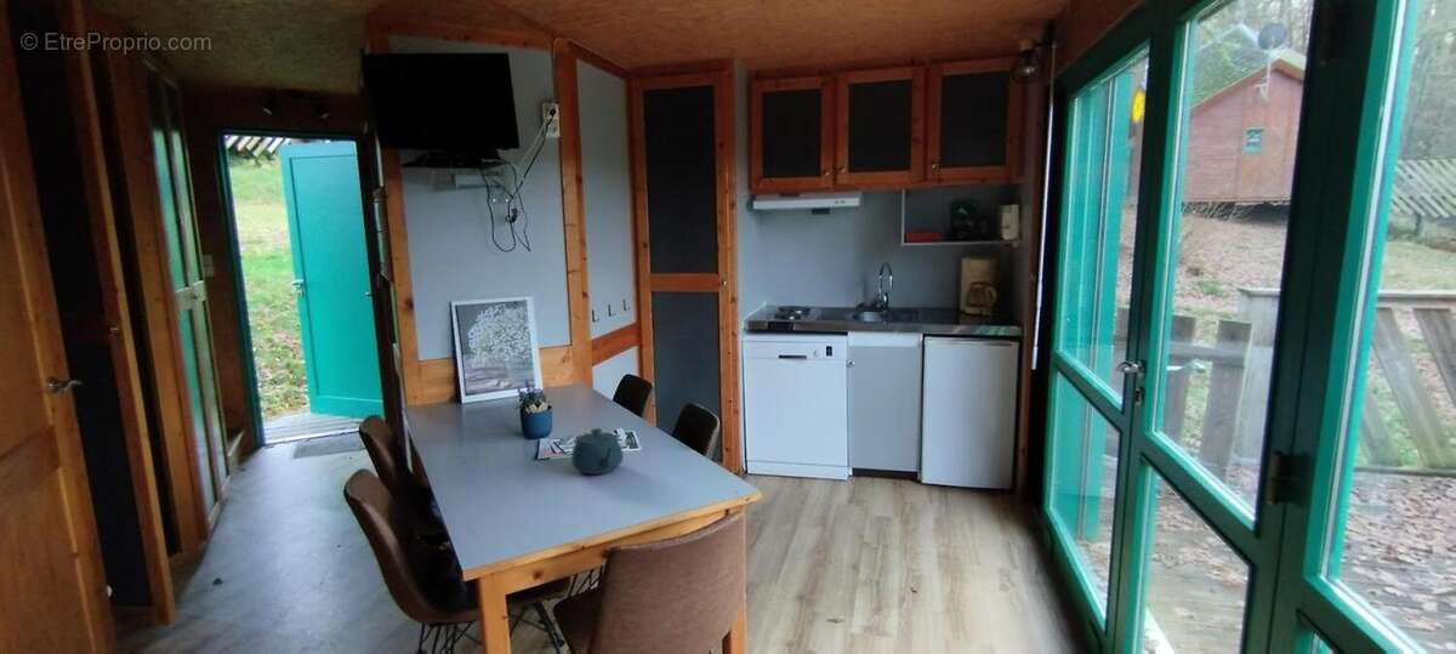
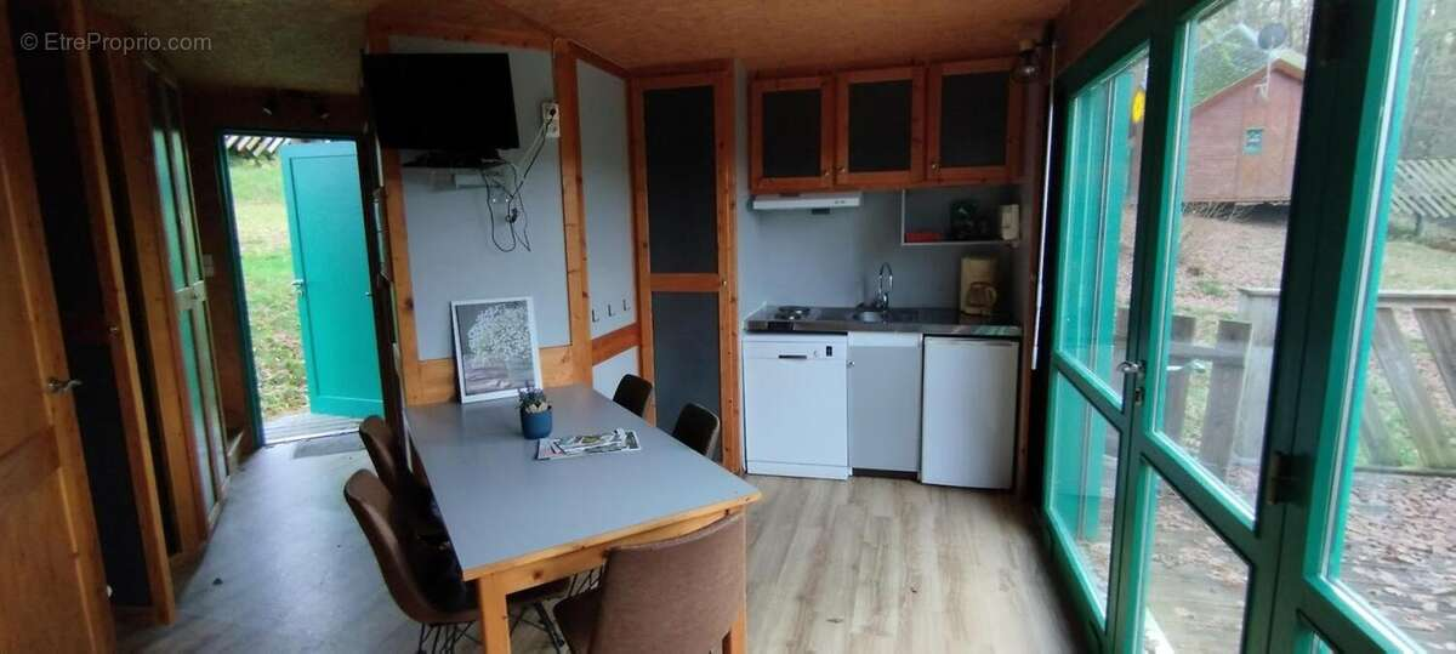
- teapot [570,427,625,476]
